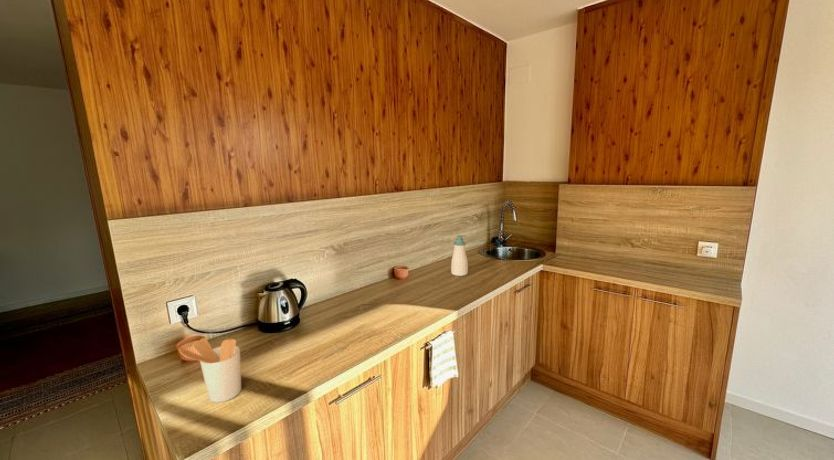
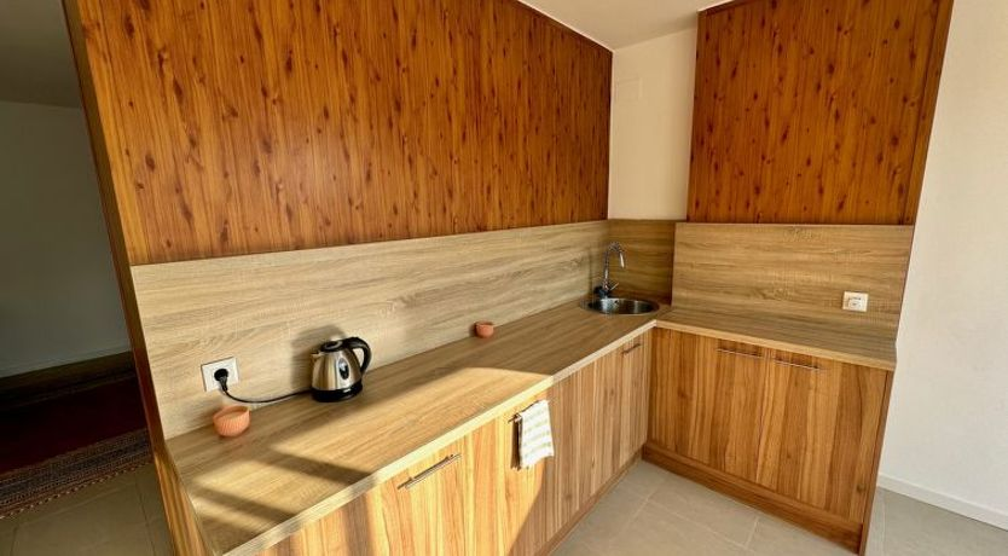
- utensil holder [178,337,242,403]
- soap bottle [450,234,469,277]
